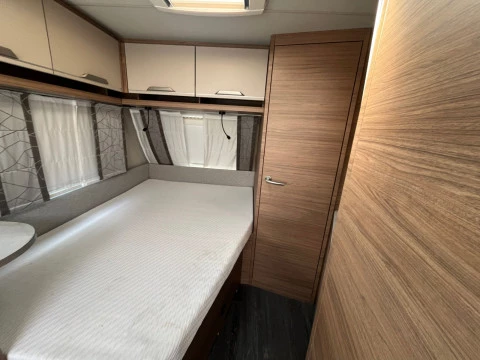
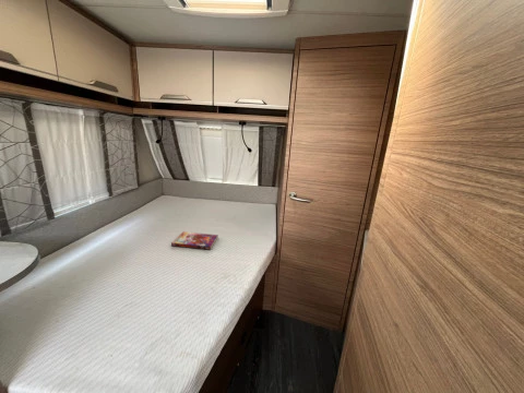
+ book [170,230,219,251]
